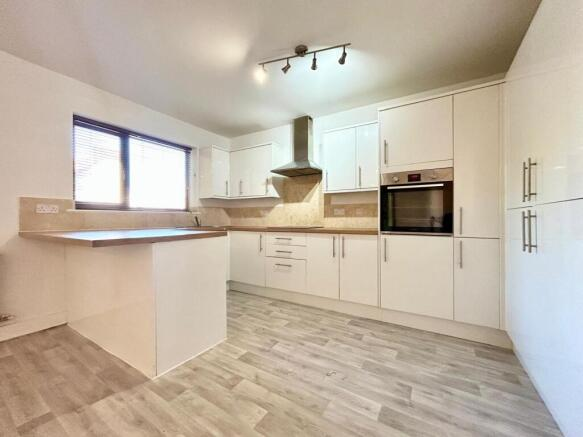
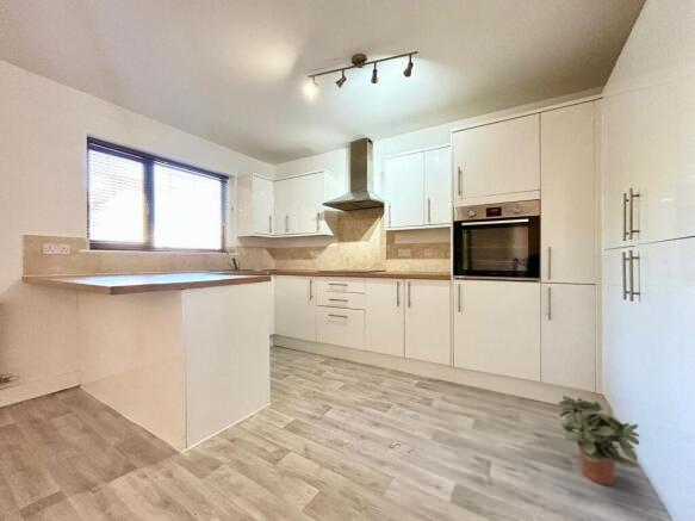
+ potted plant [557,395,641,486]
